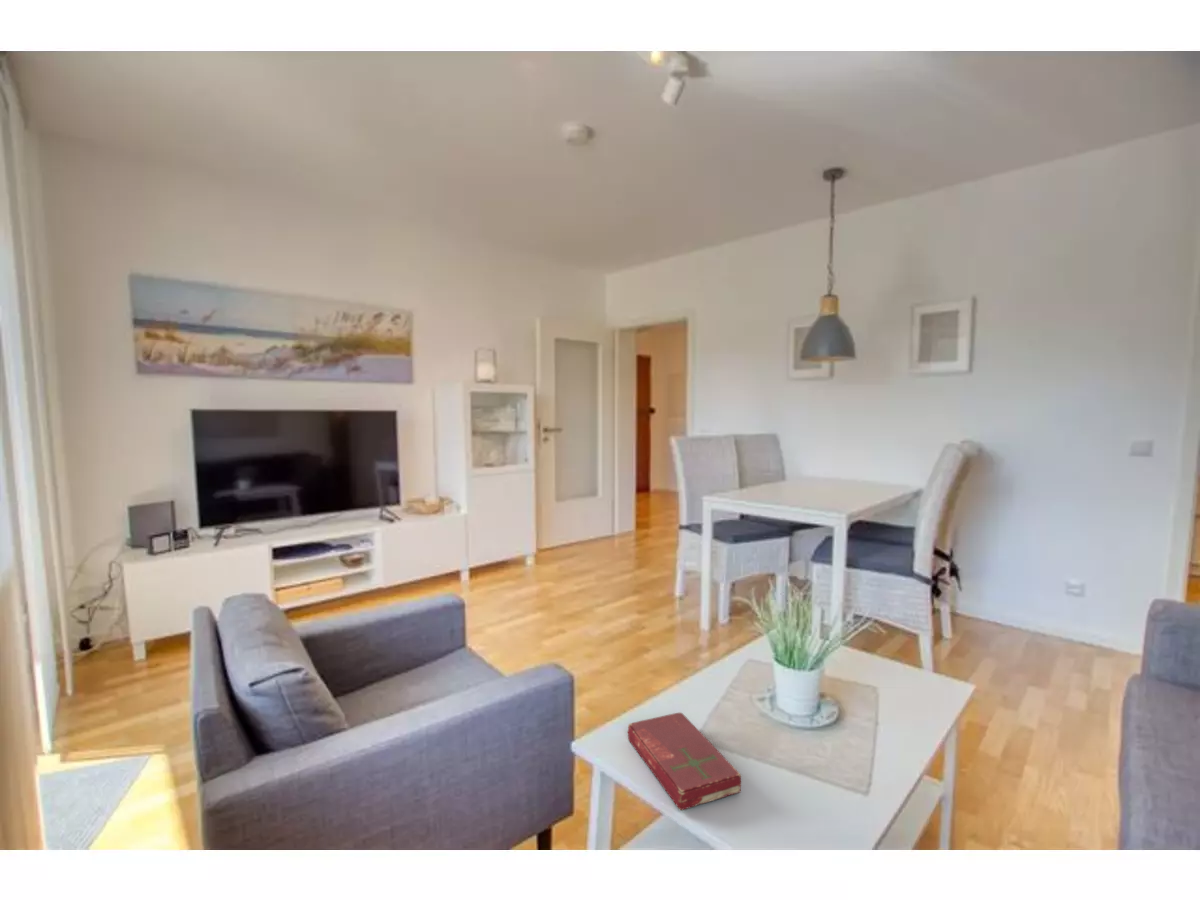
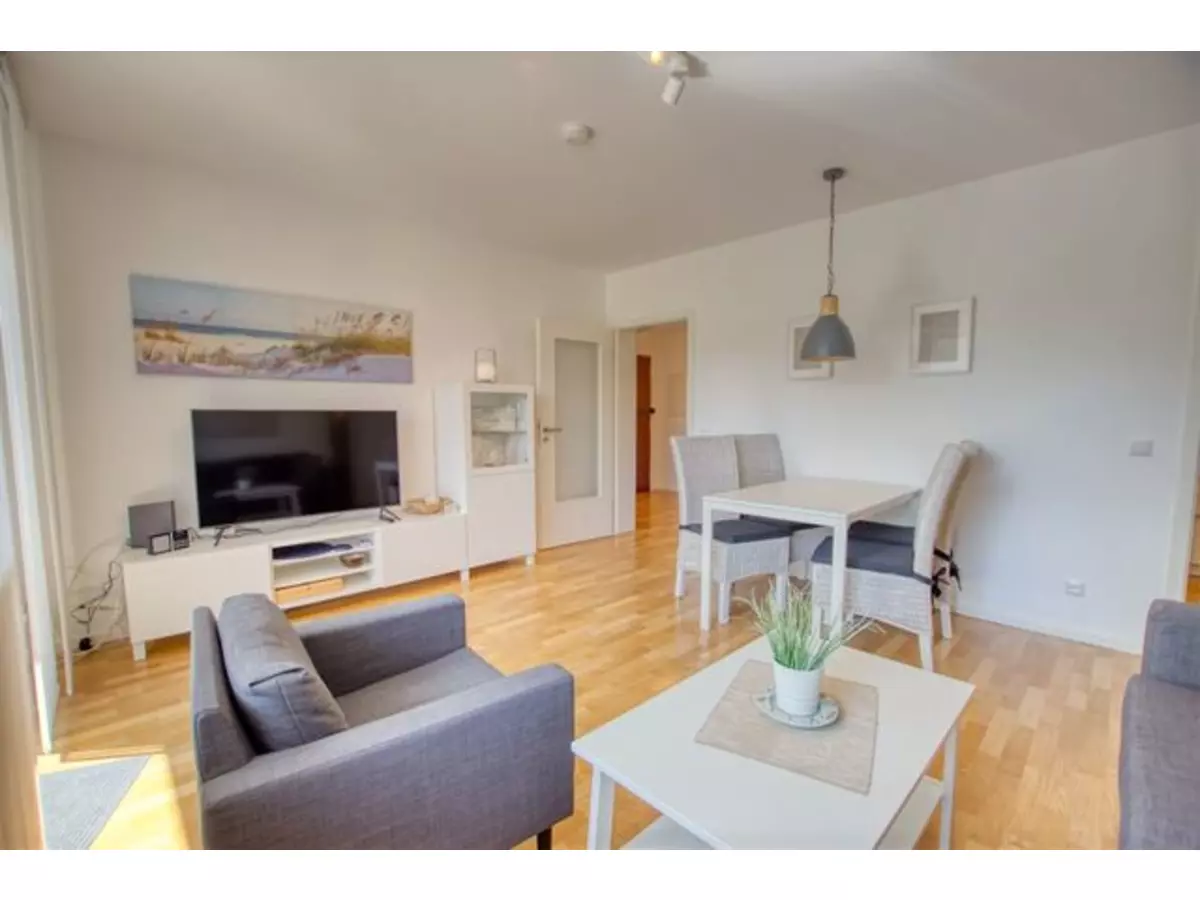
- book [626,711,742,811]
